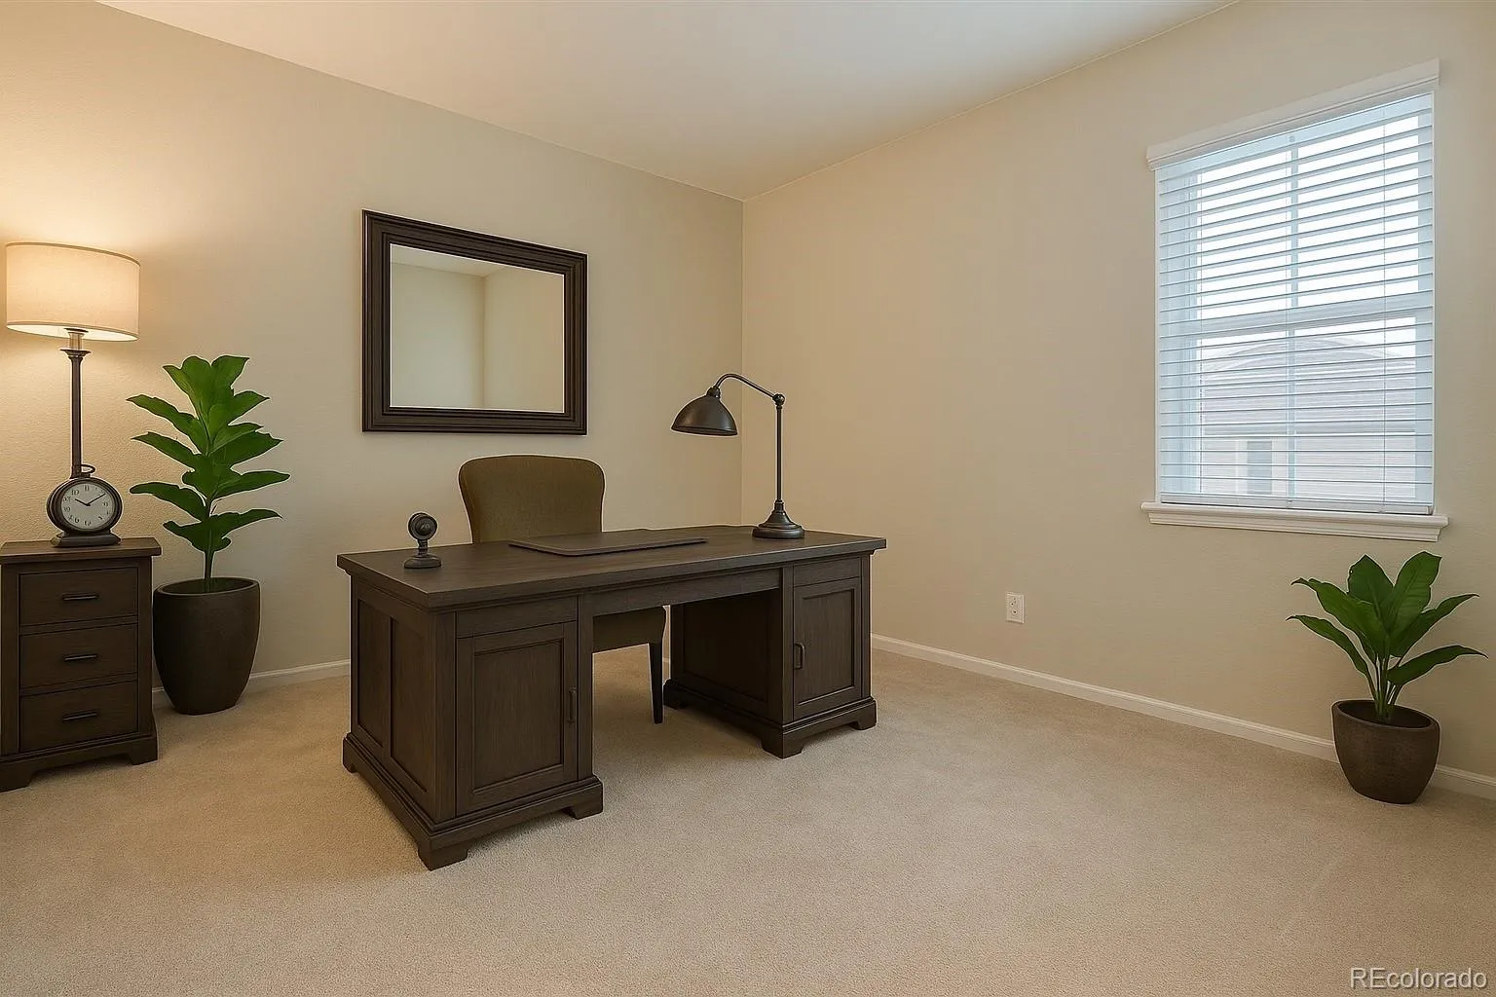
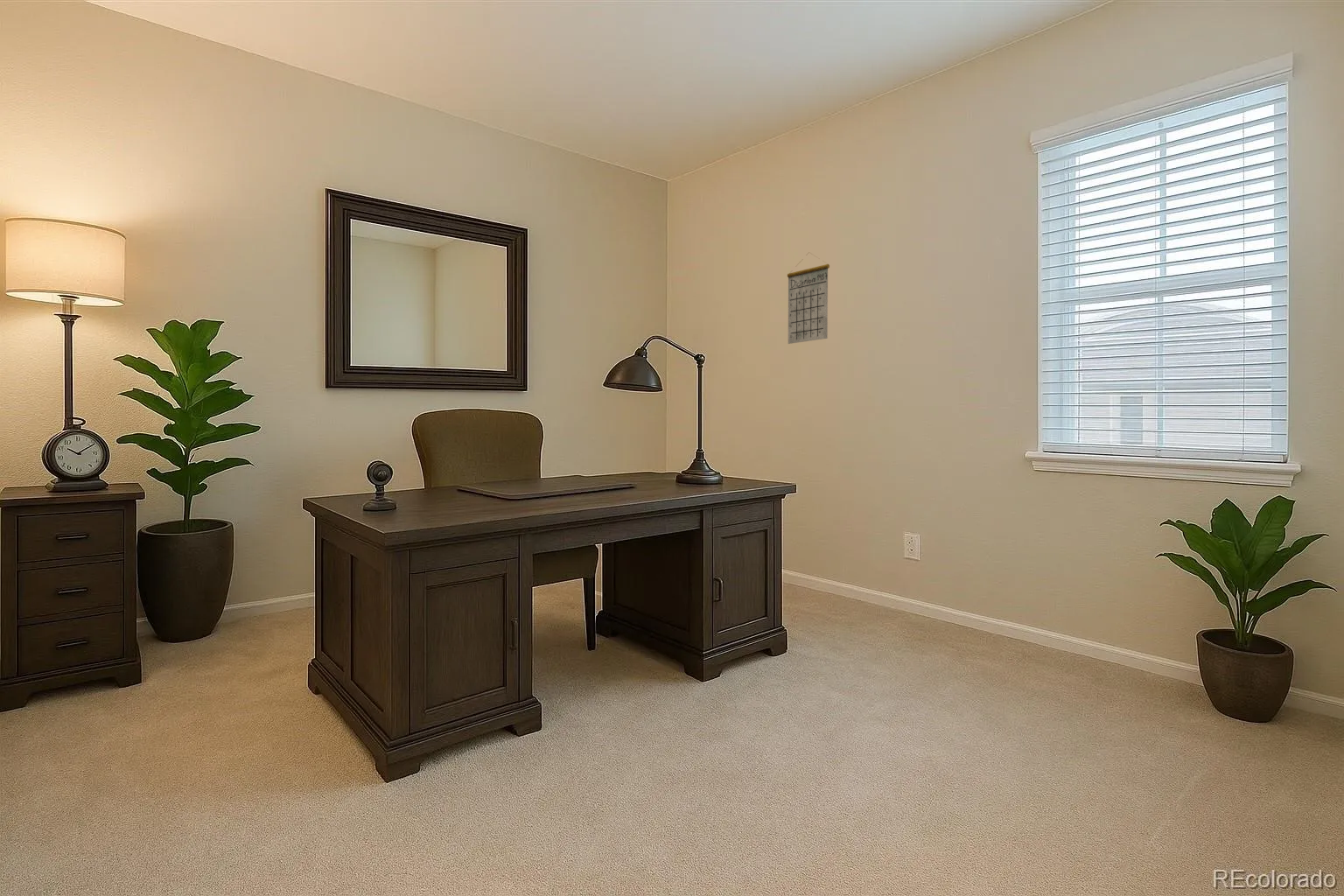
+ calendar [787,252,830,345]
